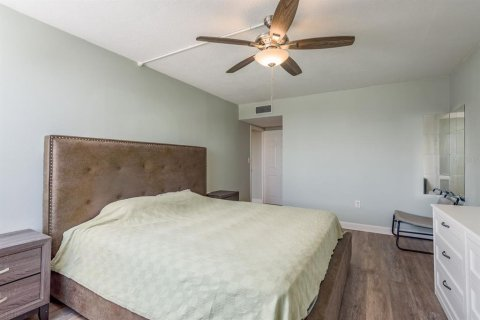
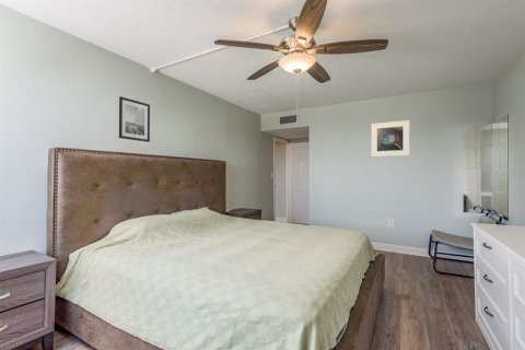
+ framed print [371,119,410,158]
+ wall art [118,95,151,143]
